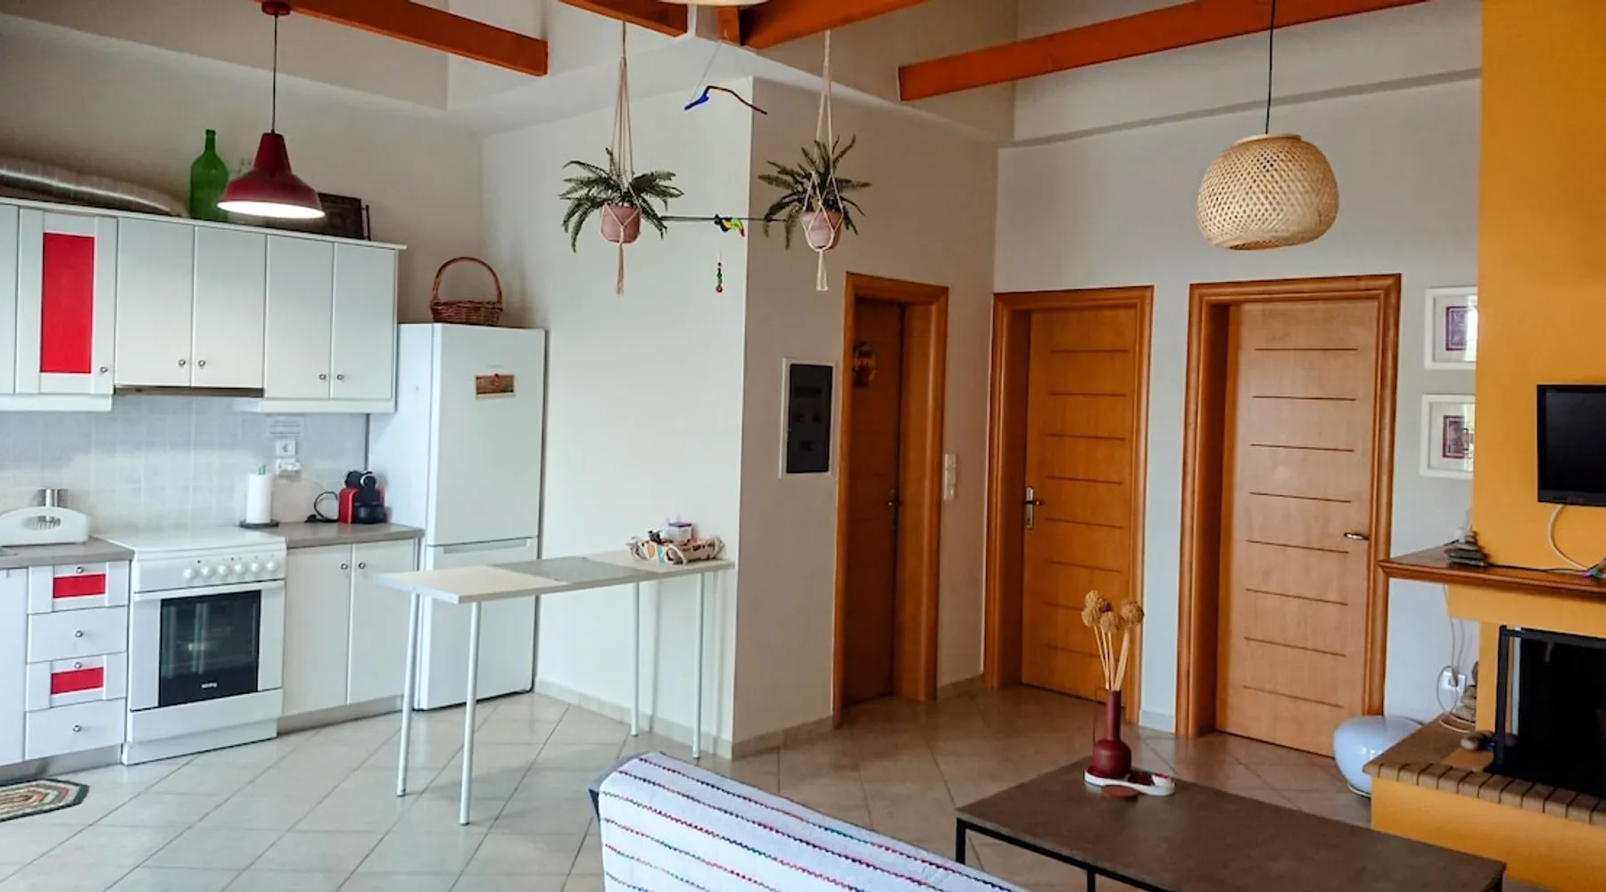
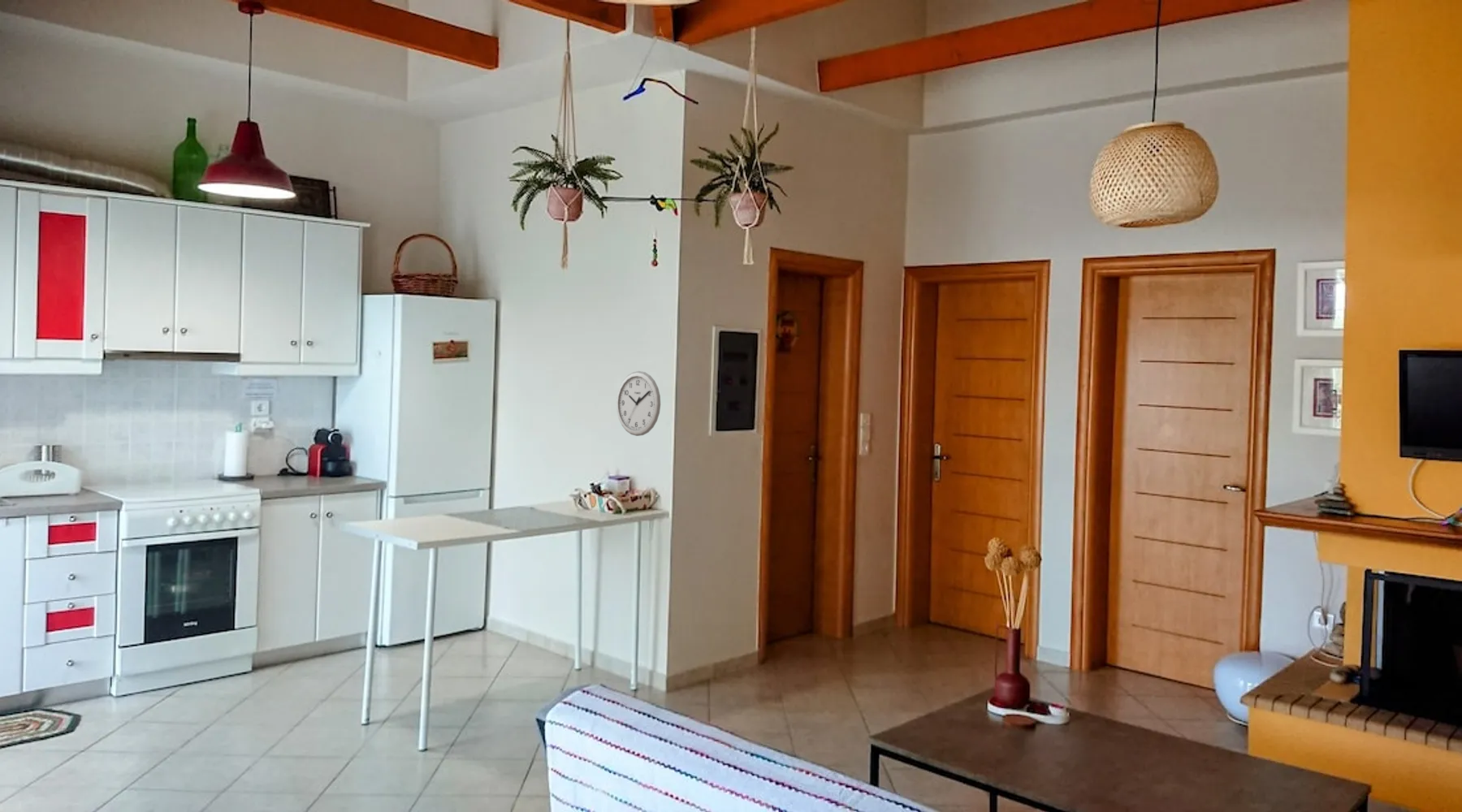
+ wall clock [616,370,661,437]
